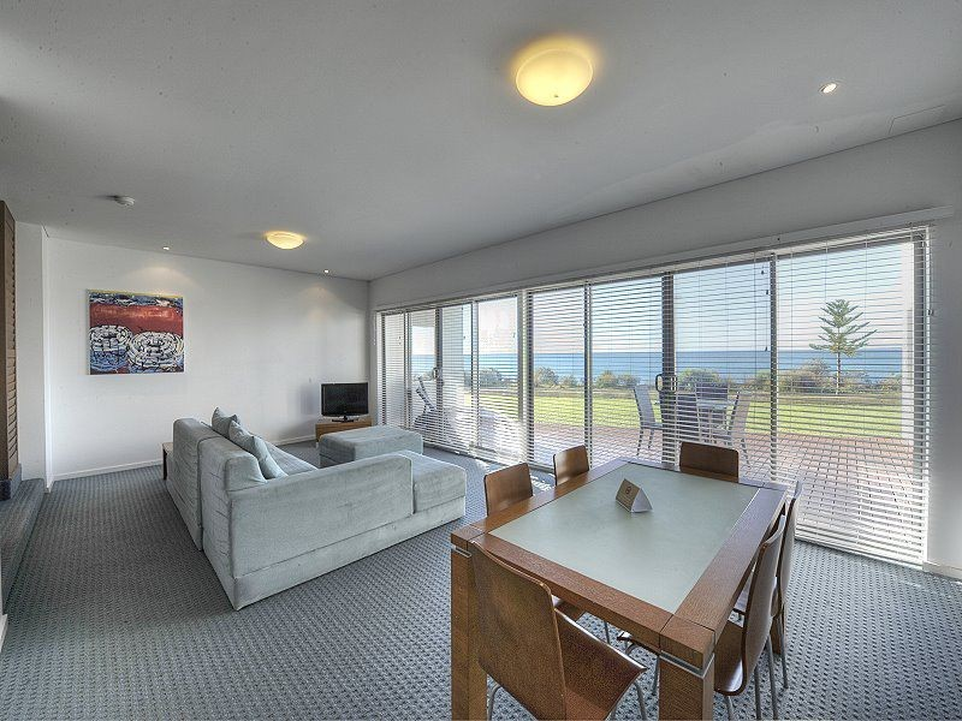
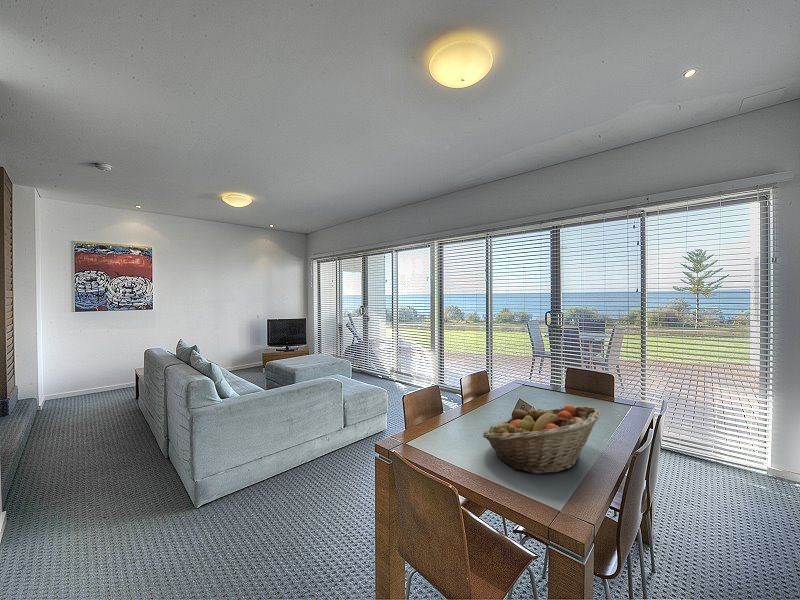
+ fruit basket [482,404,602,475]
